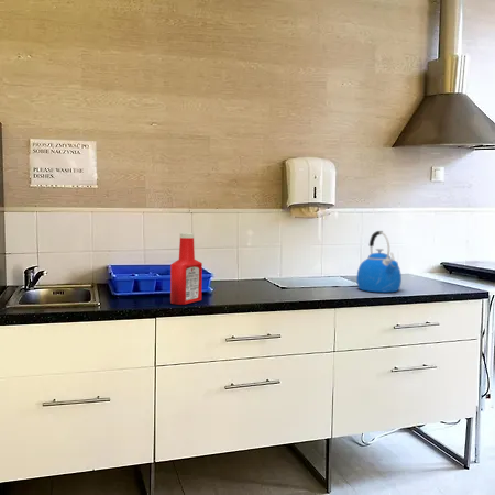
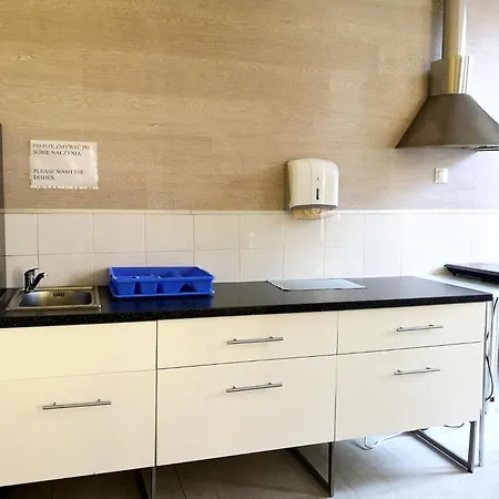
- kettle [355,230,403,294]
- soap bottle [169,232,204,306]
